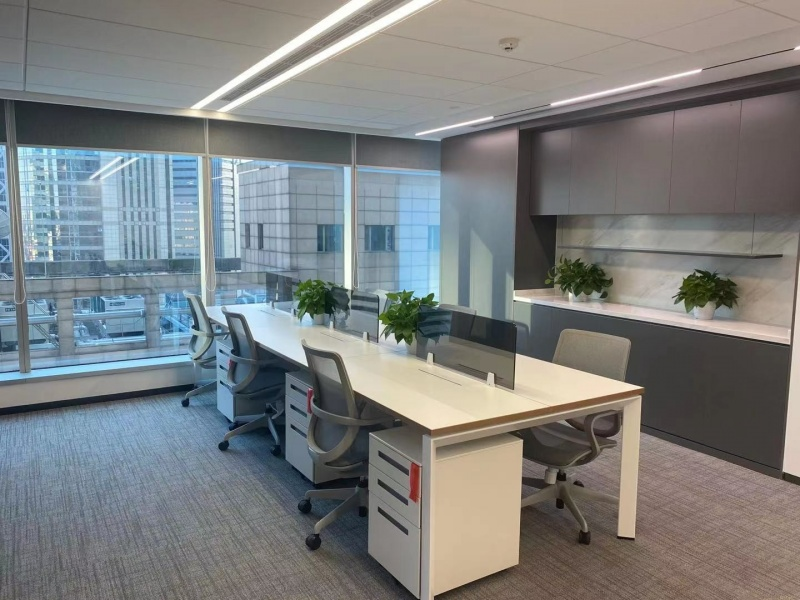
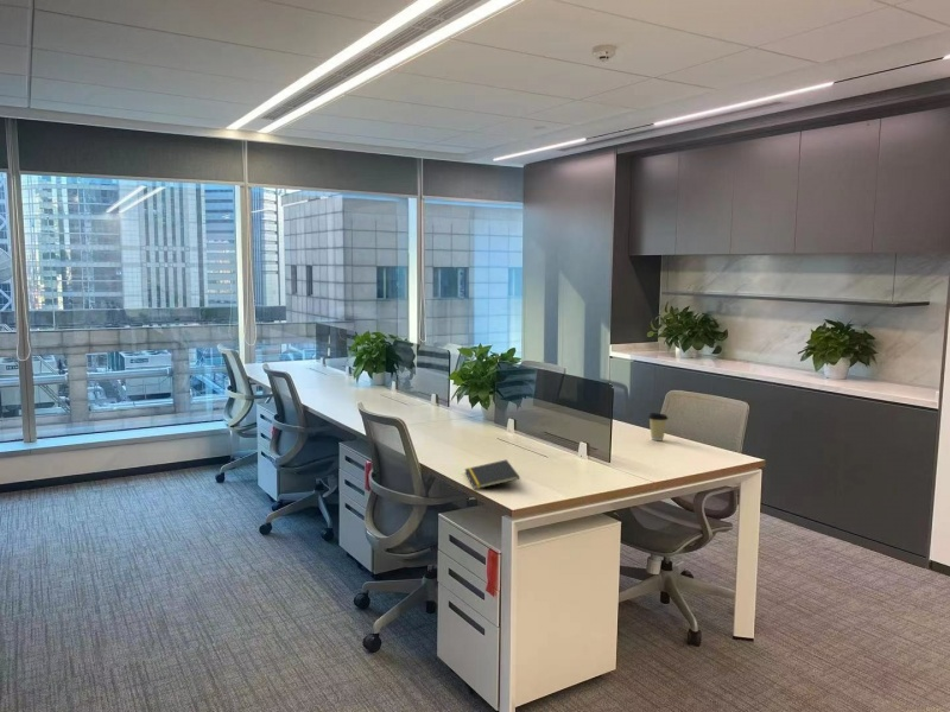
+ coffee cup [647,412,670,441]
+ notepad [463,458,521,490]
